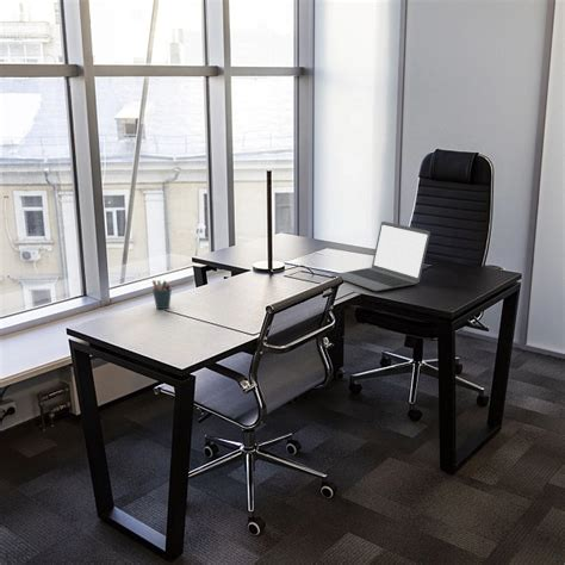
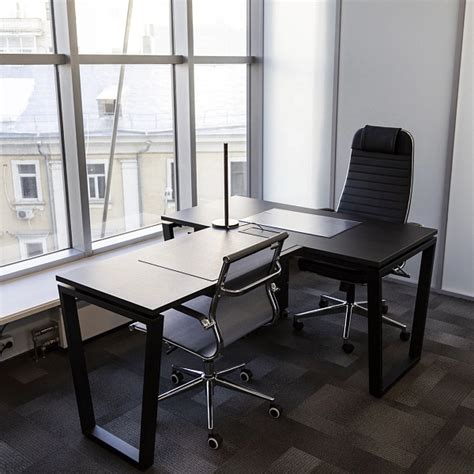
- laptop [330,221,431,292]
- pen holder [151,279,173,310]
